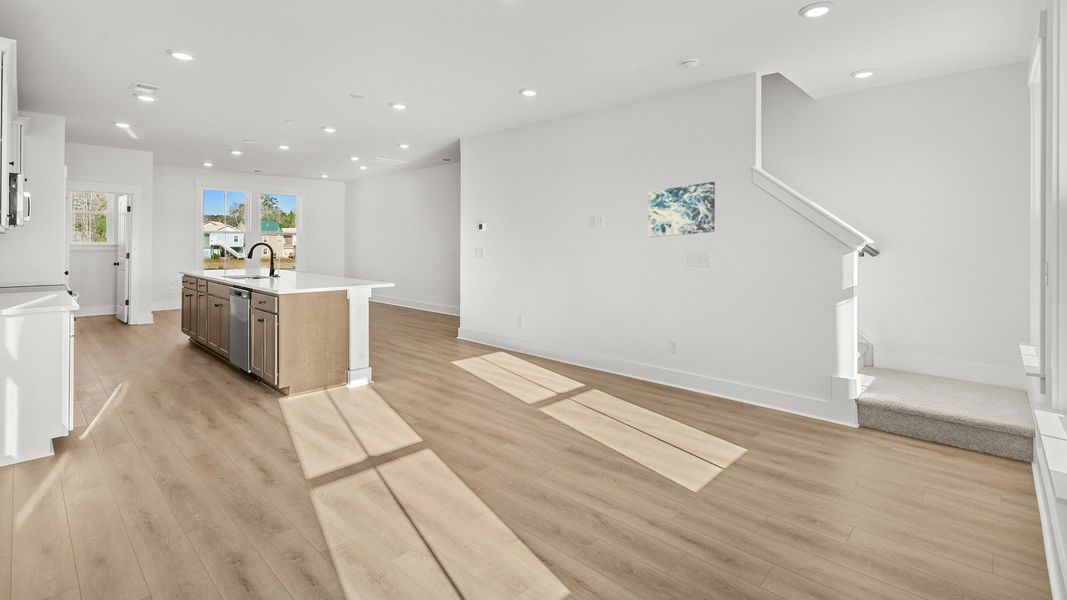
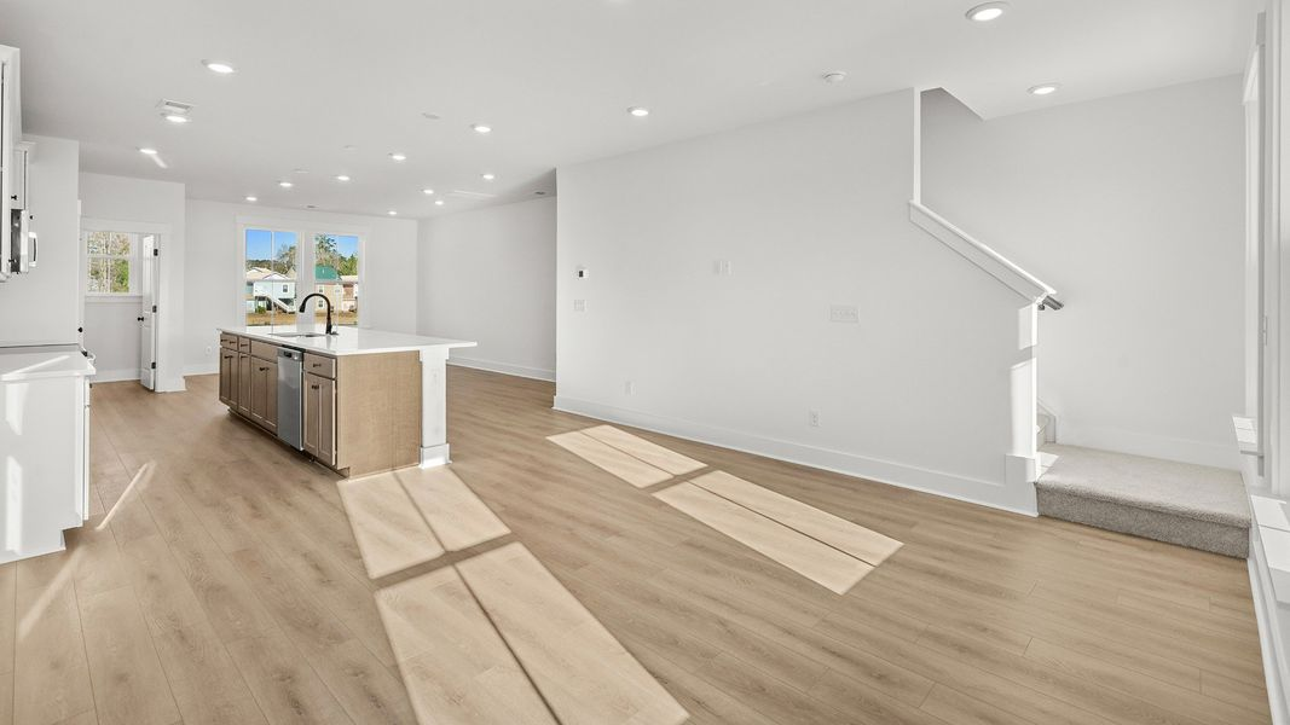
- wall art [647,181,716,238]
